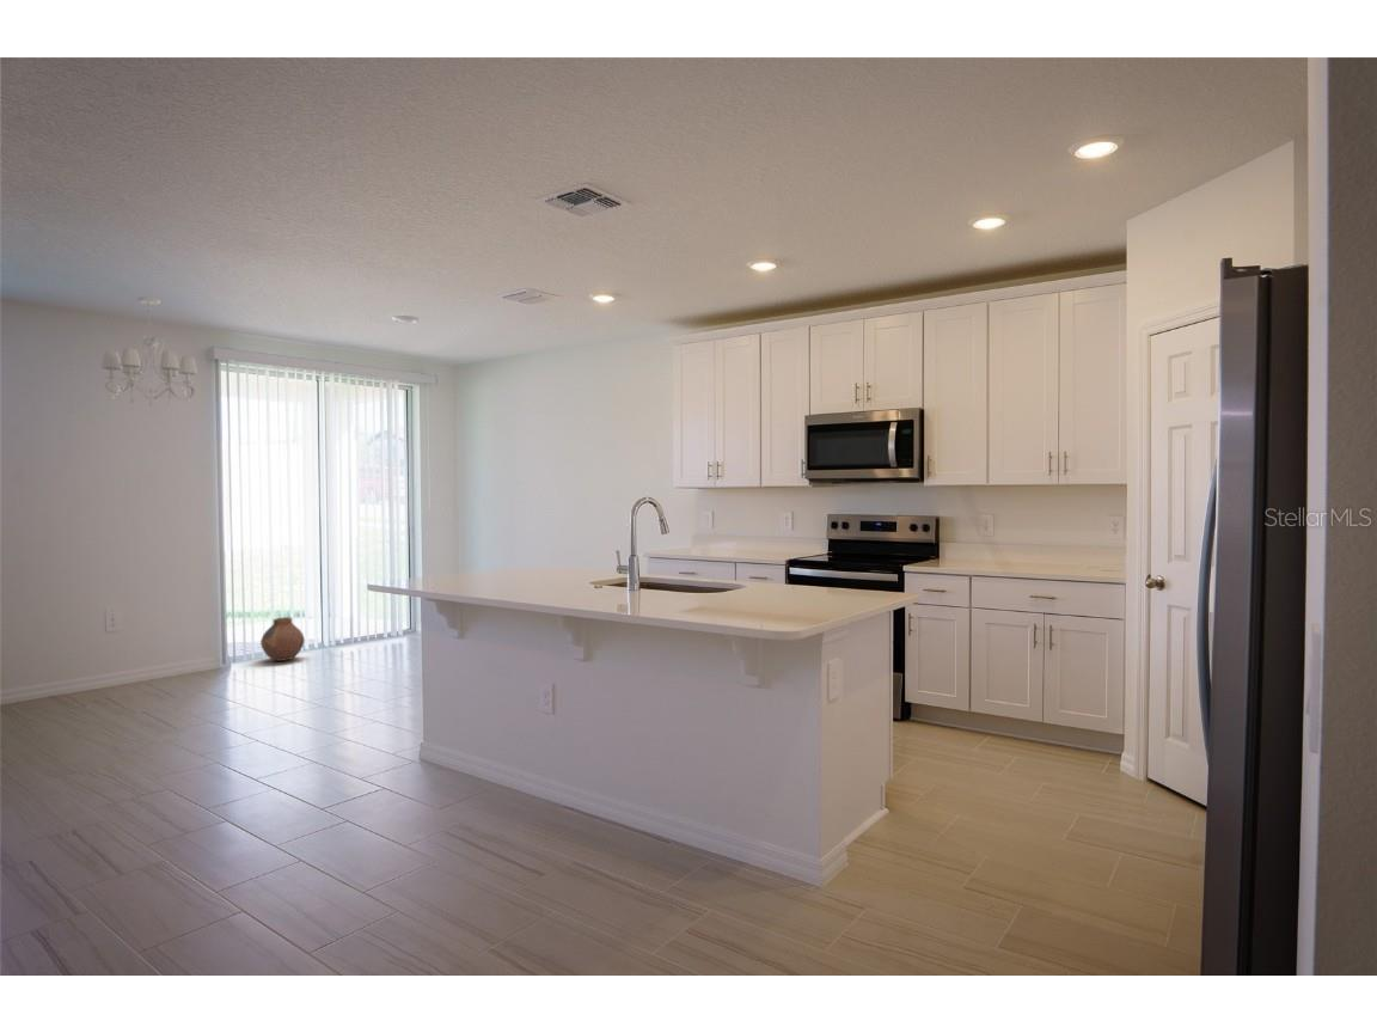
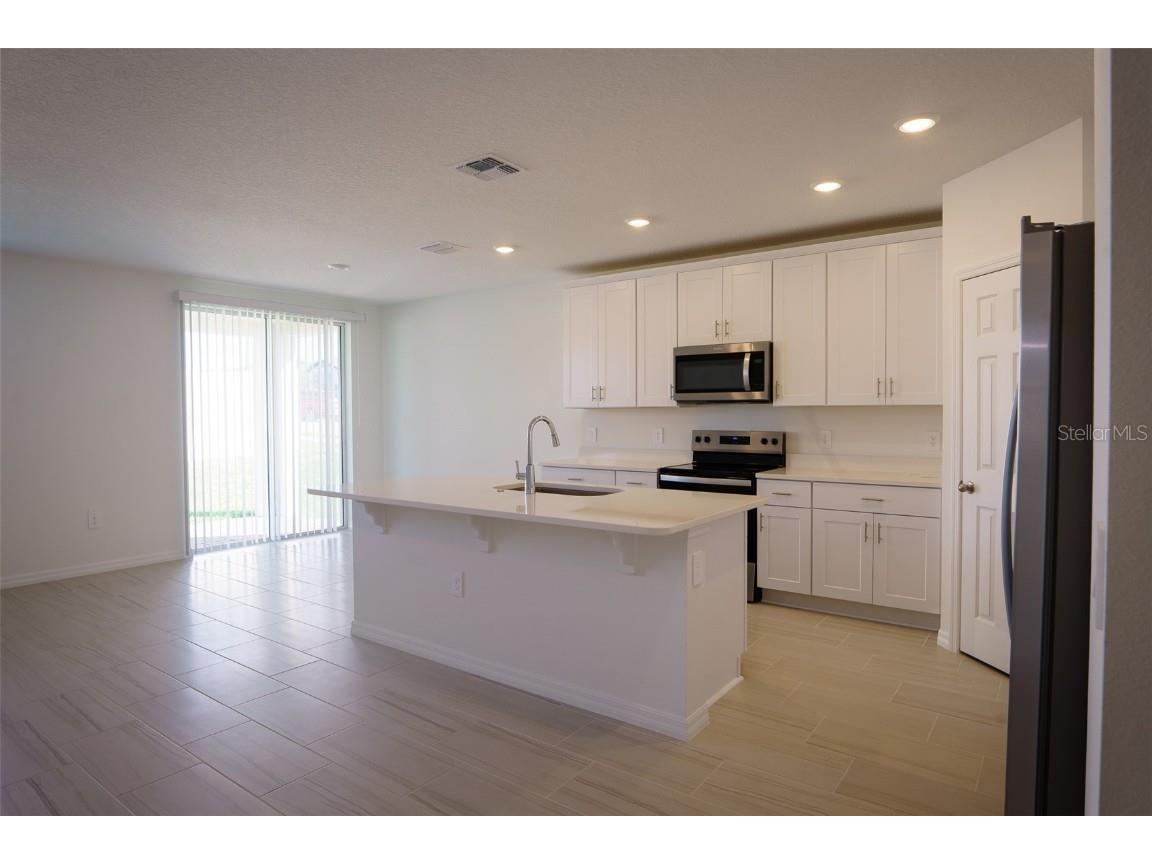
- chandelier [99,295,198,408]
- vase [259,616,306,662]
